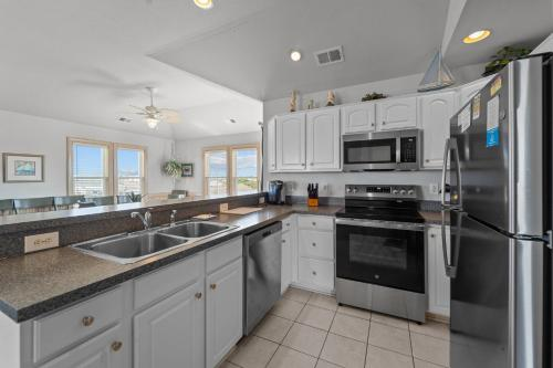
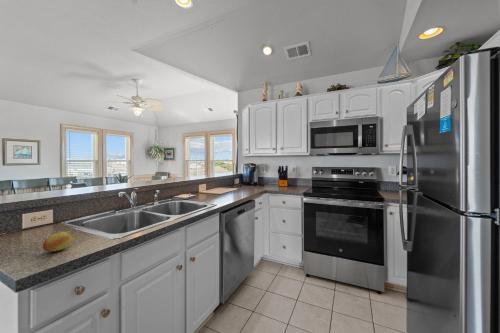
+ fruit [42,231,74,253]
